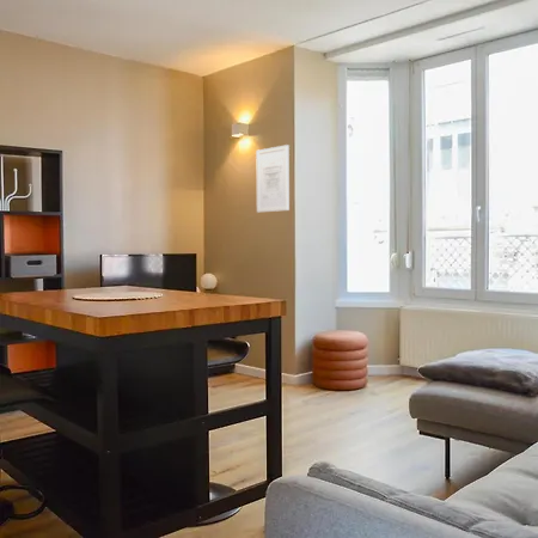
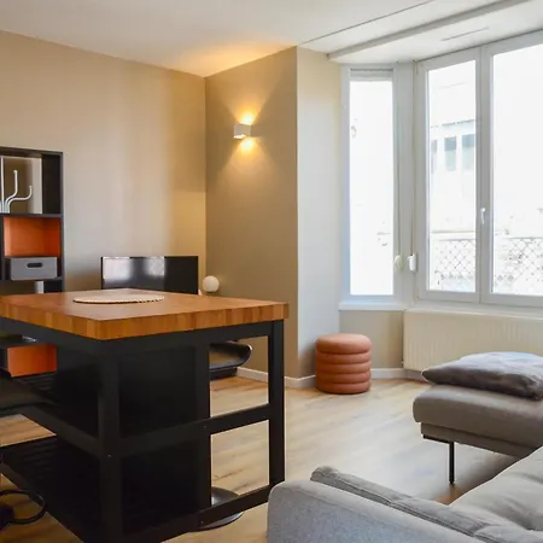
- wall art [255,143,291,214]
